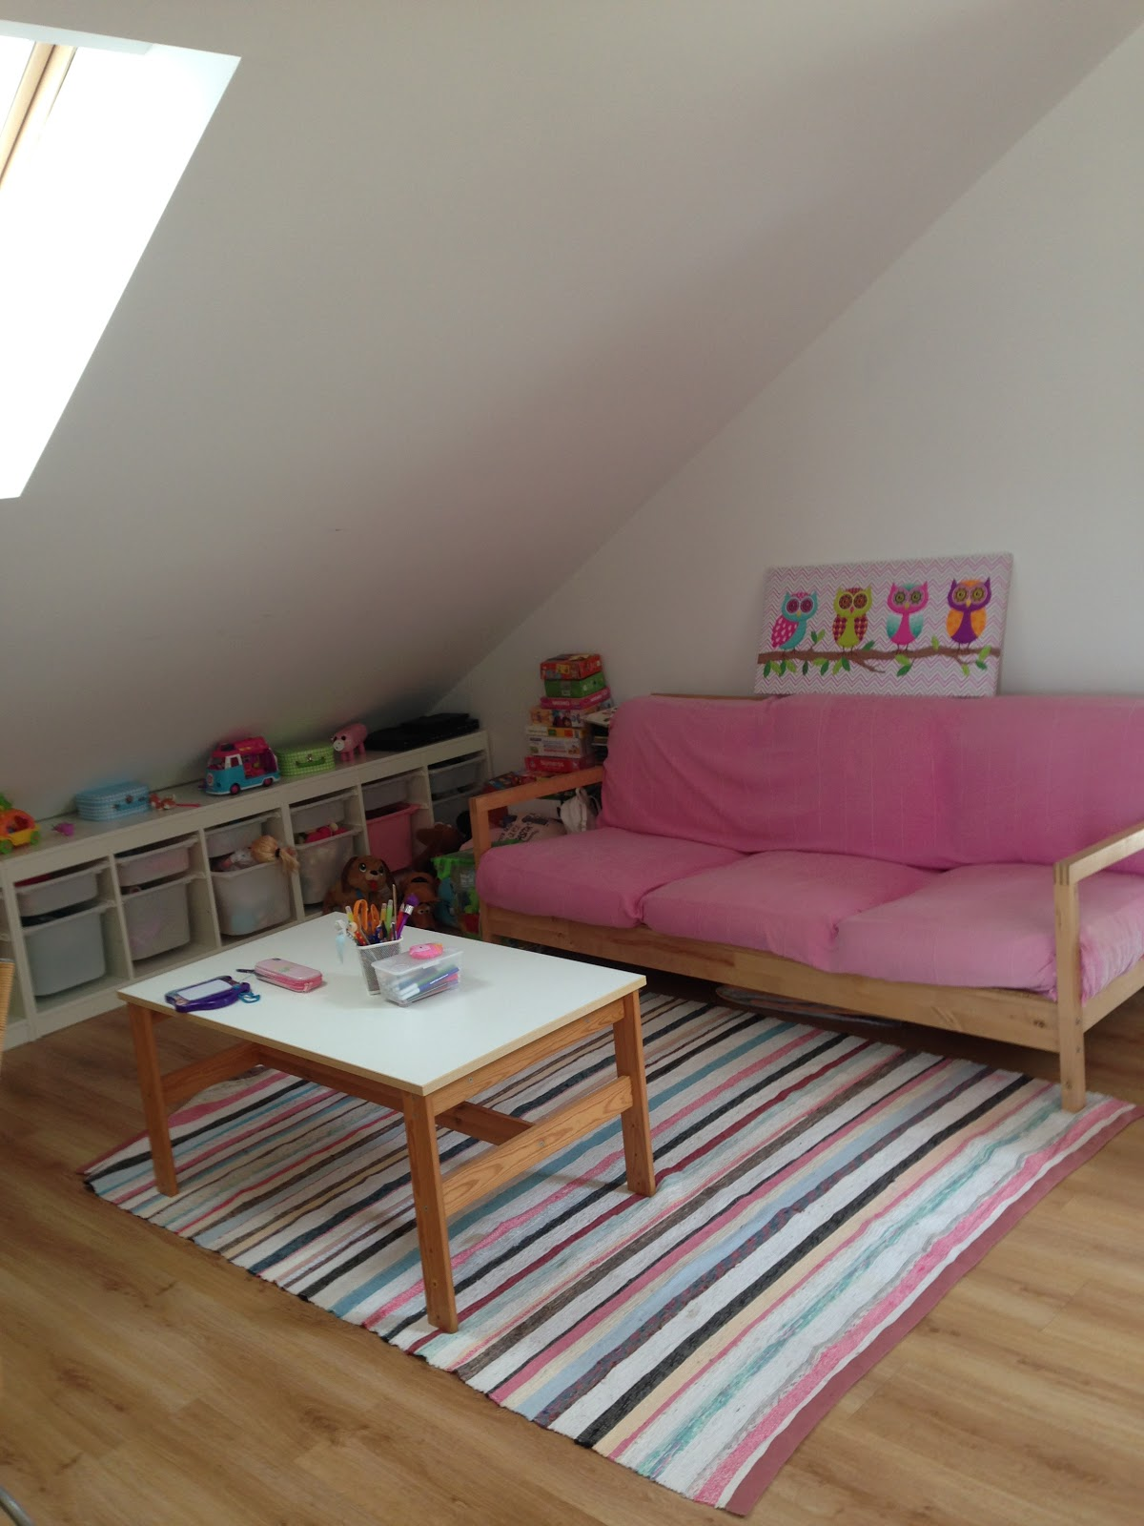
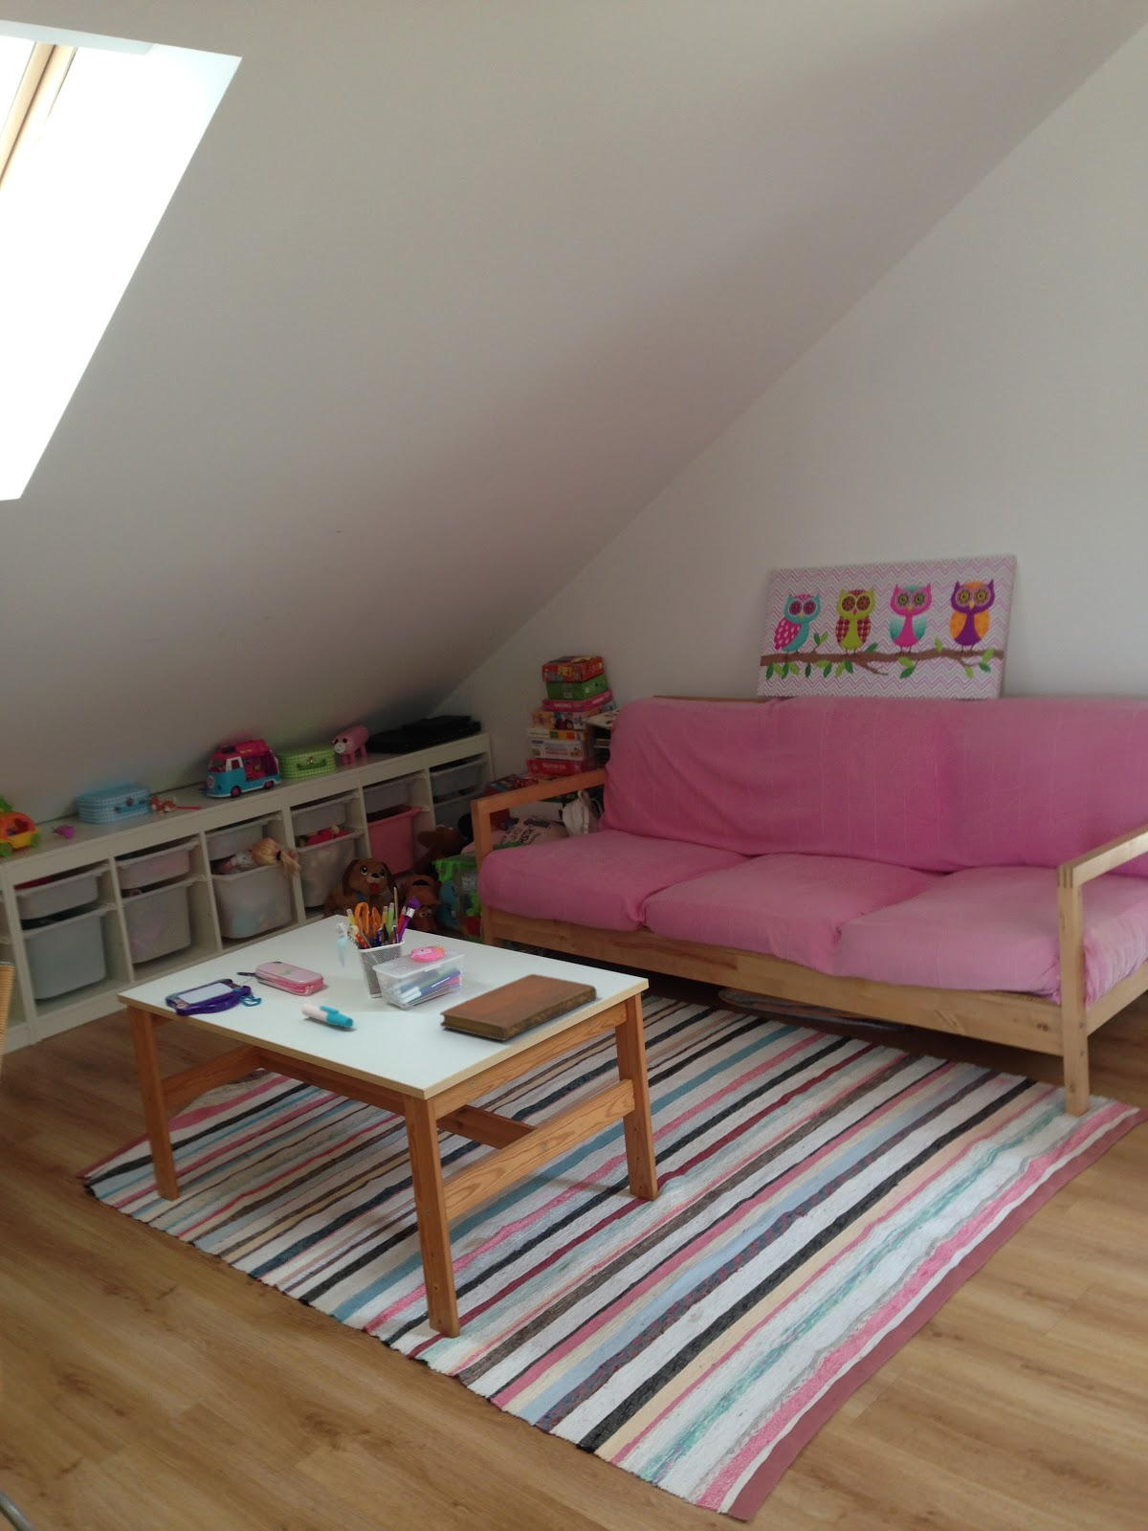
+ notebook [439,973,598,1042]
+ marker pen [300,1003,355,1028]
